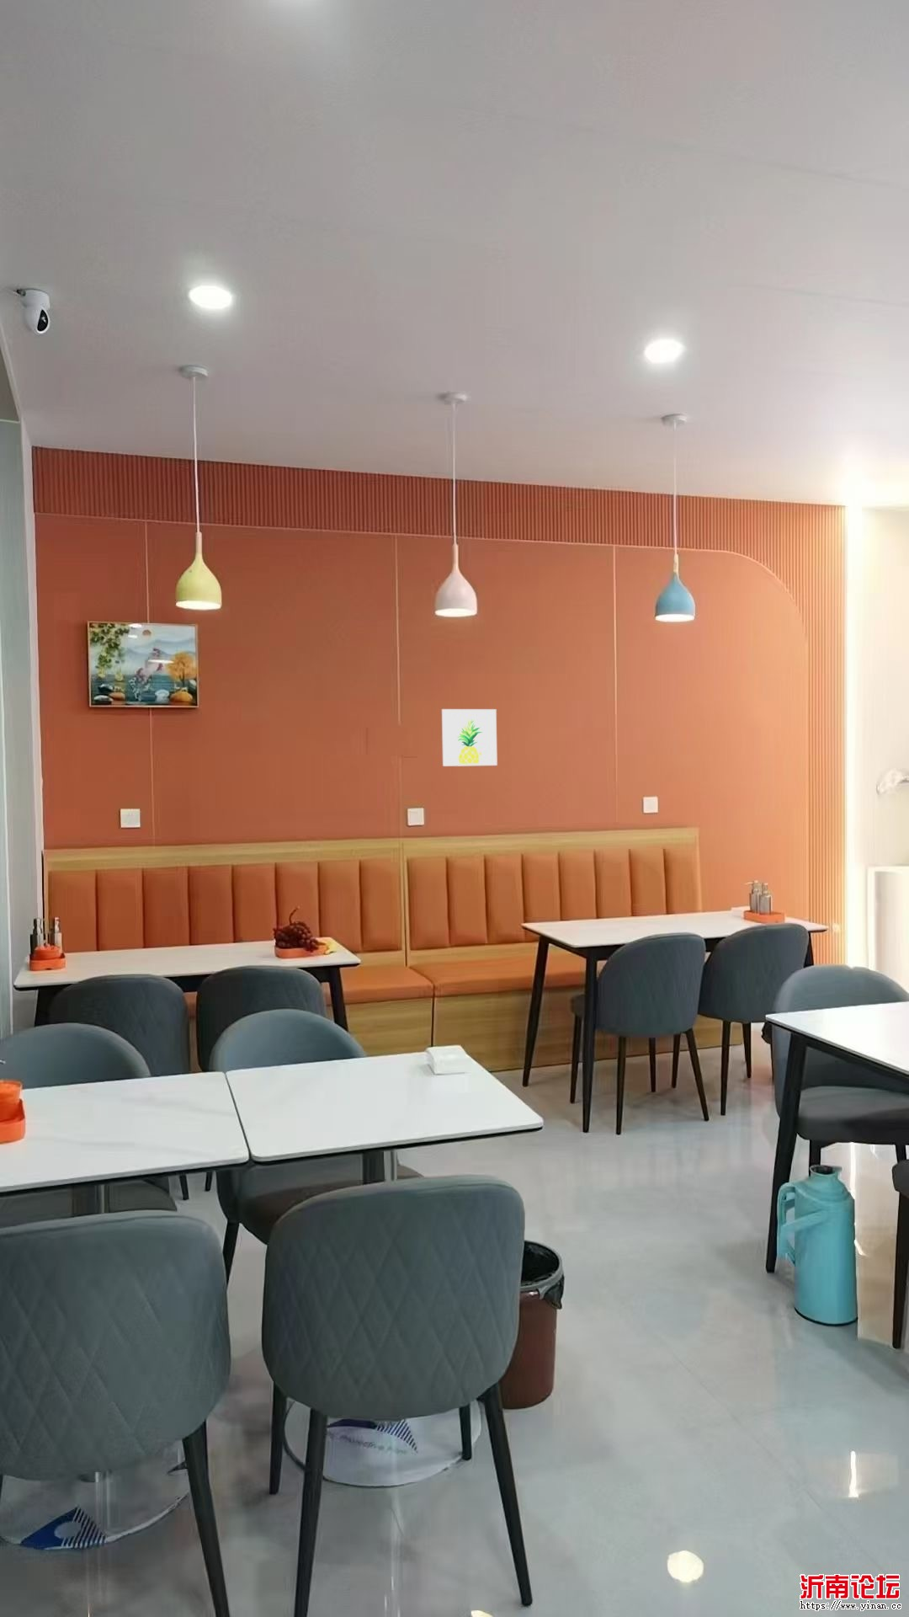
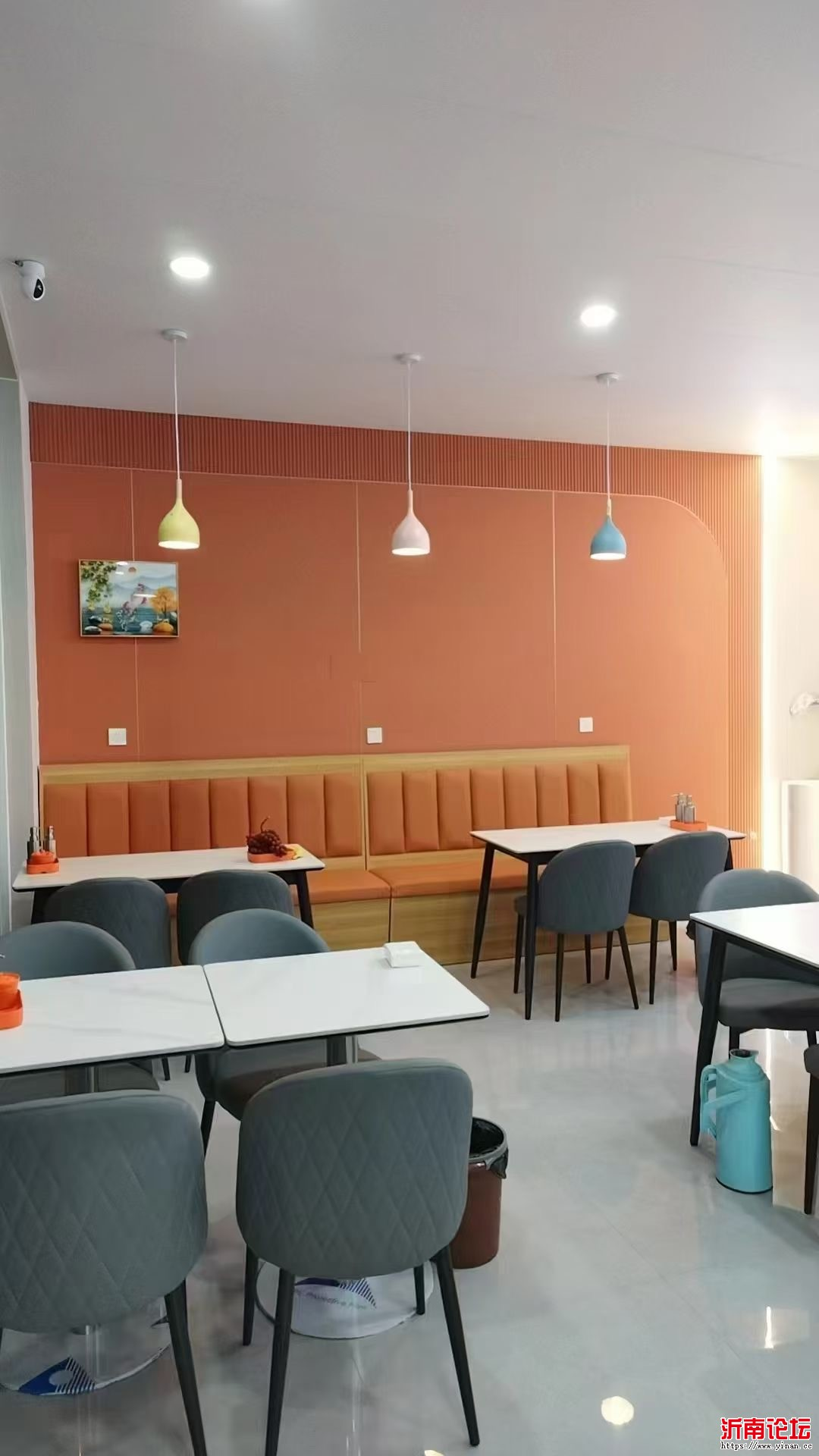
- wall art [441,709,498,767]
